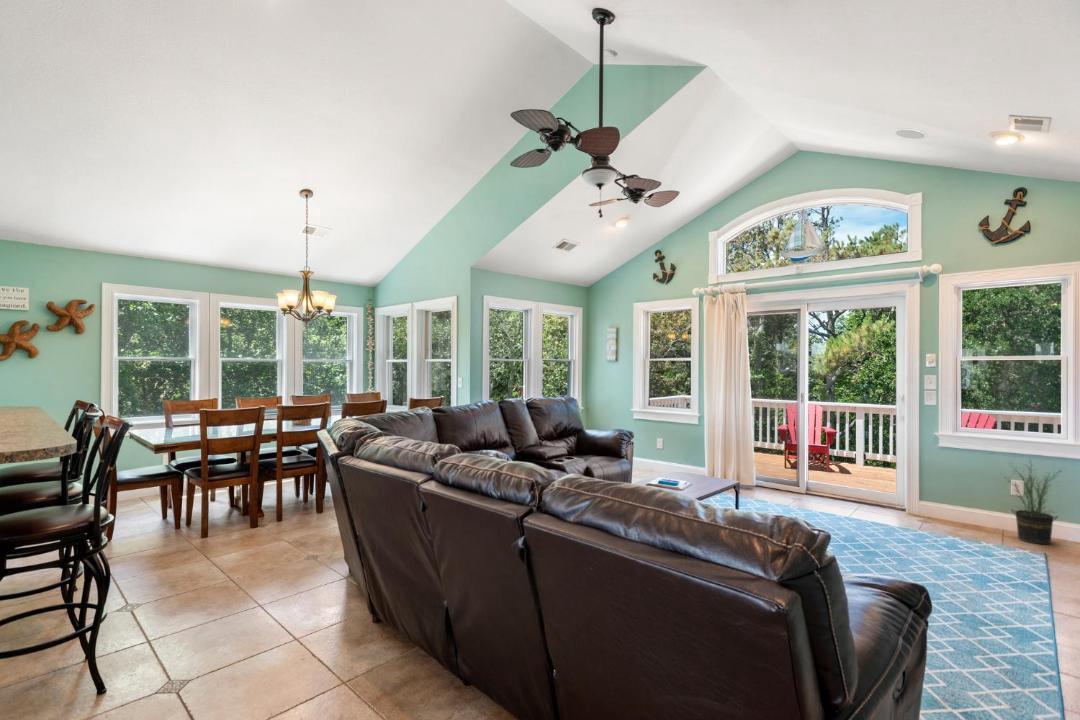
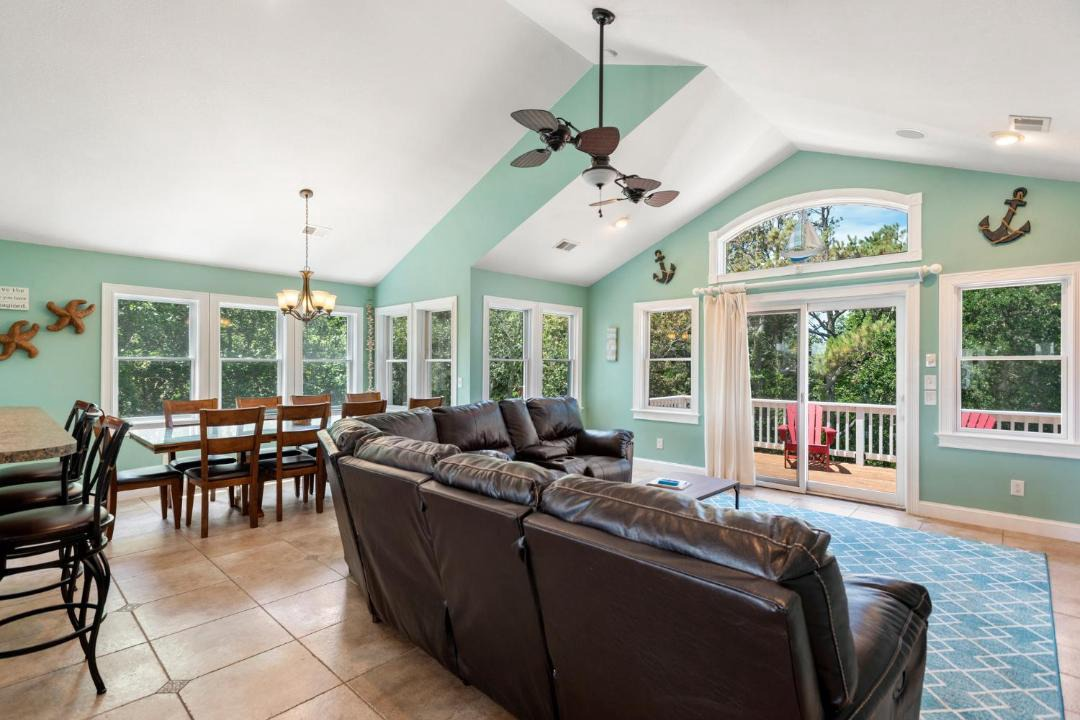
- potted plant [1001,459,1064,546]
